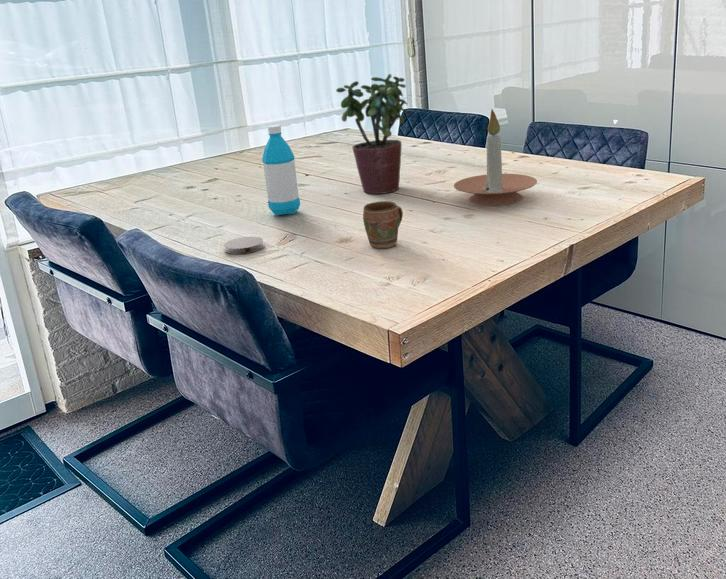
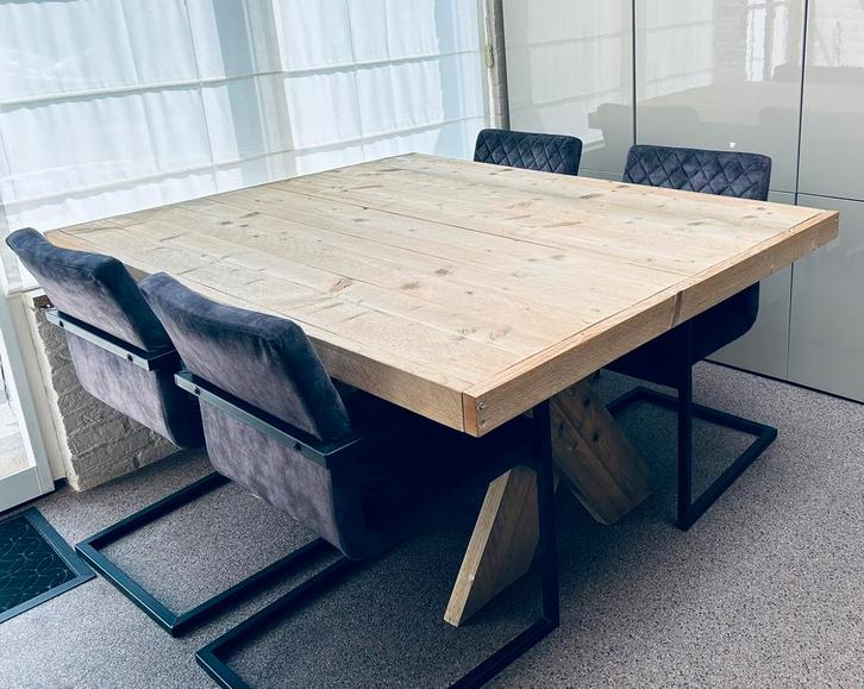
- water bottle [261,124,301,216]
- mug [362,200,404,249]
- potted plant [335,73,411,195]
- coaster [223,236,265,255]
- candle holder [453,108,538,206]
